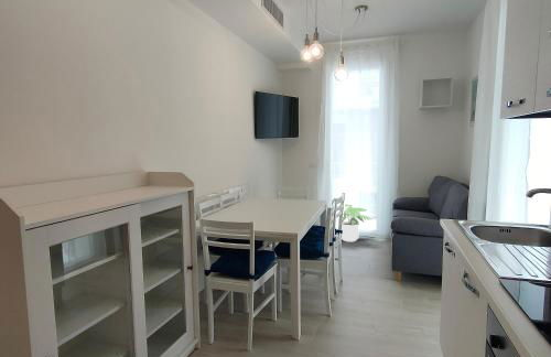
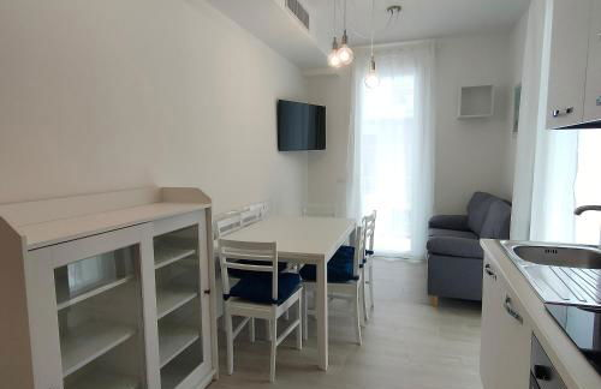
- potted plant [341,203,374,242]
